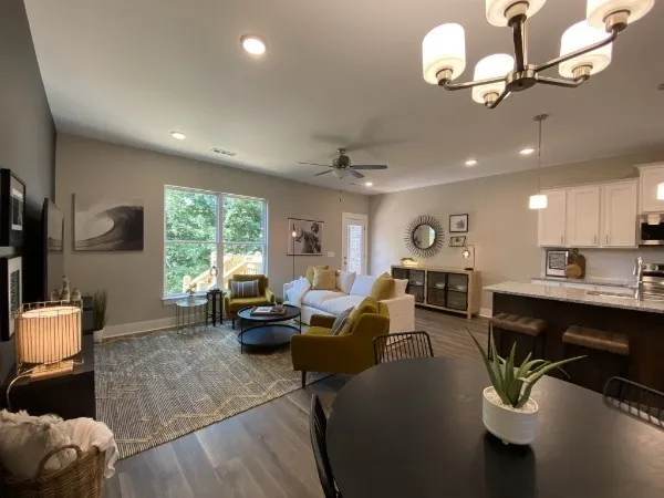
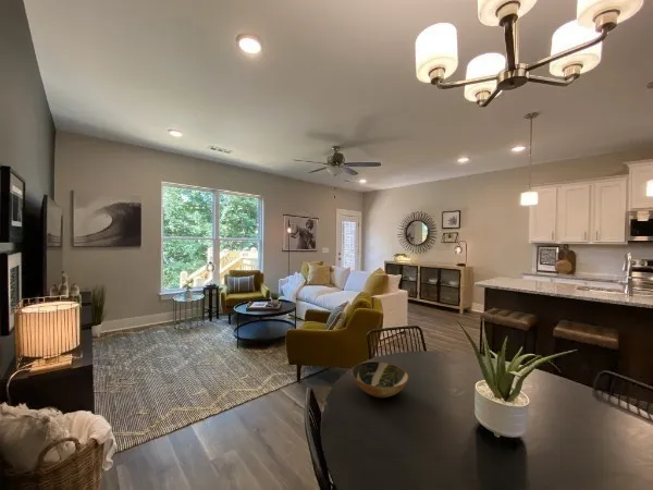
+ bowl [350,360,410,399]
